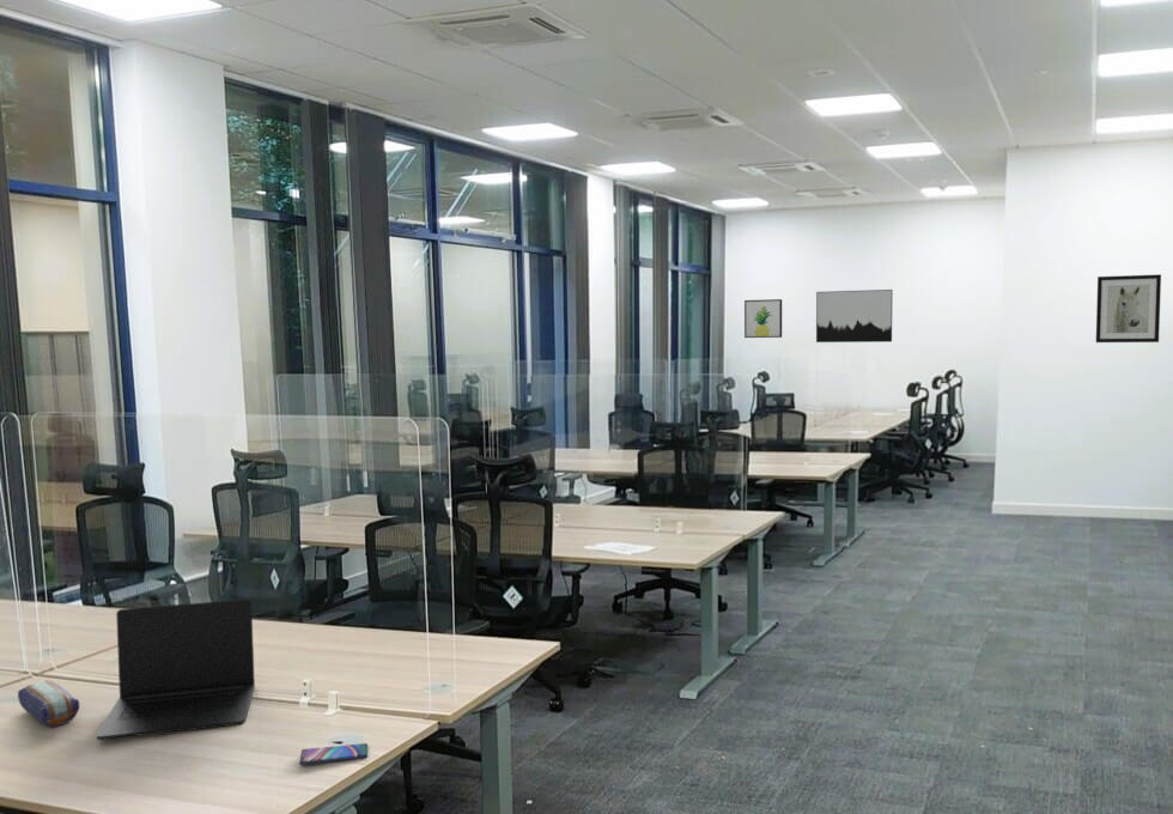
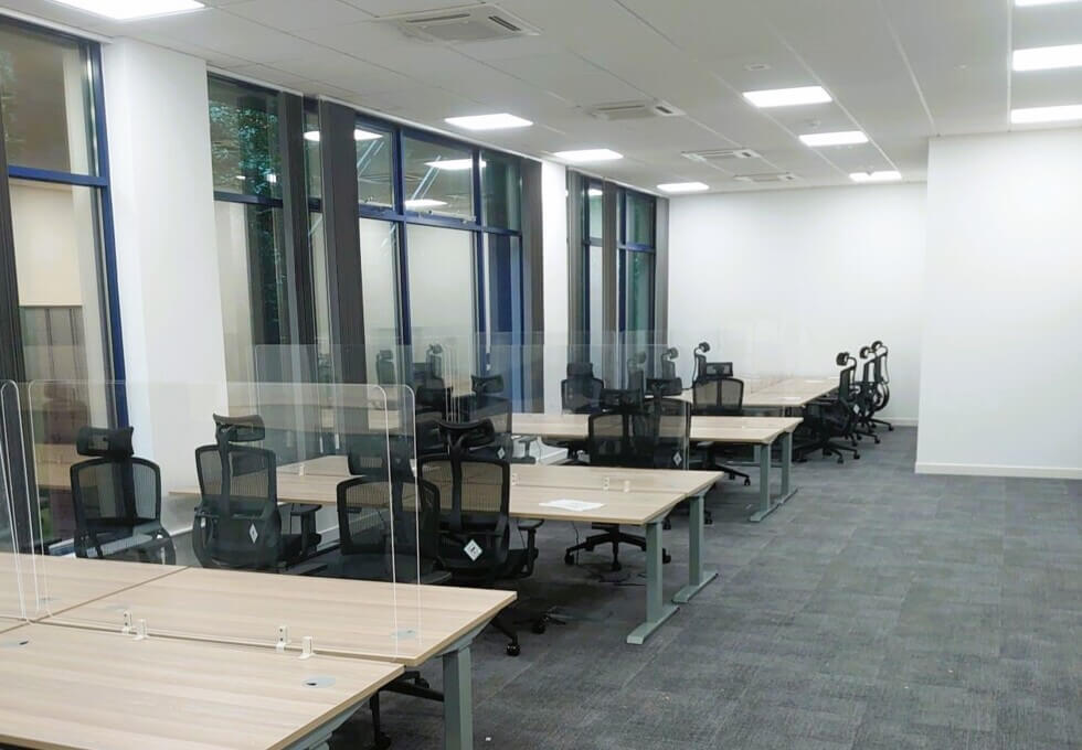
- pencil case [17,680,80,728]
- wall art [743,298,783,339]
- wall art [1095,273,1162,344]
- wall art [815,288,894,344]
- laptop [96,599,256,741]
- smartphone [299,742,369,765]
